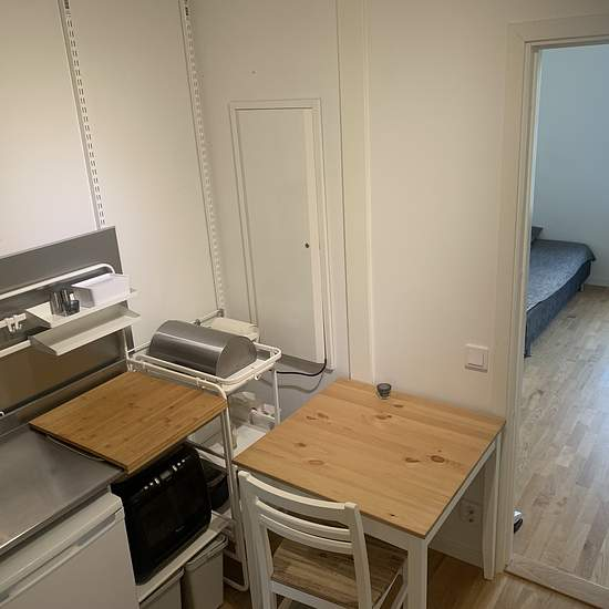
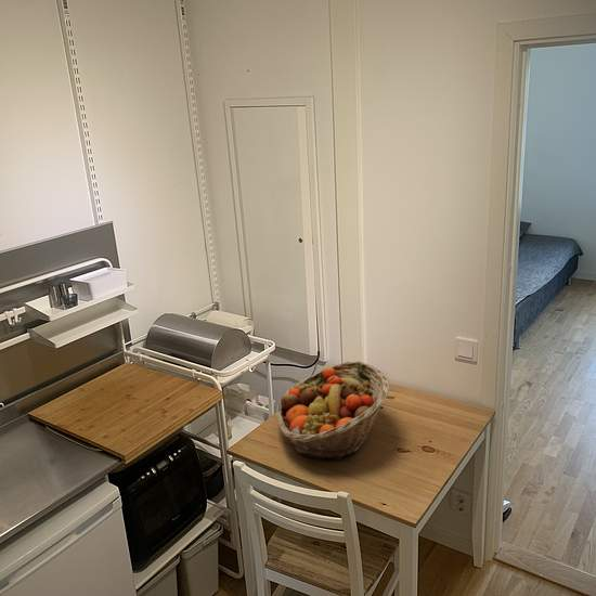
+ fruit basket [275,360,390,461]
